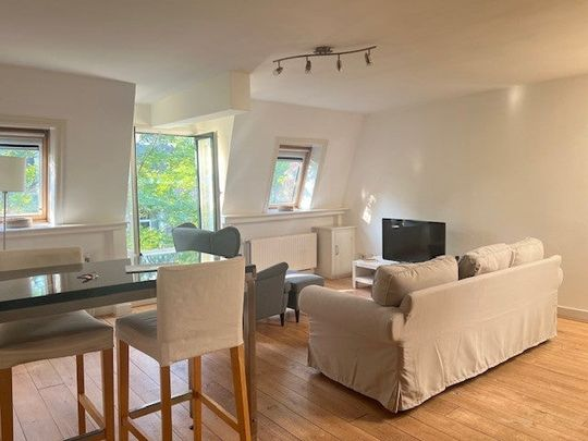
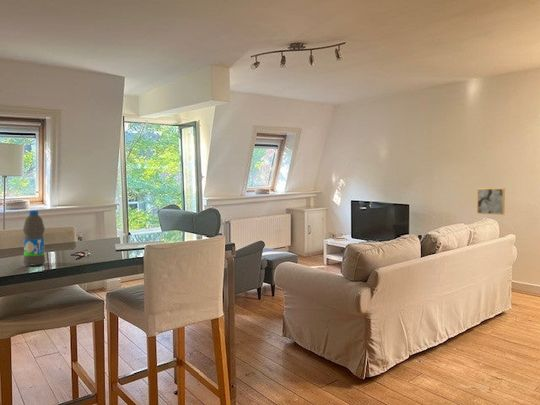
+ wall art [476,187,506,216]
+ water bottle [22,210,46,267]
